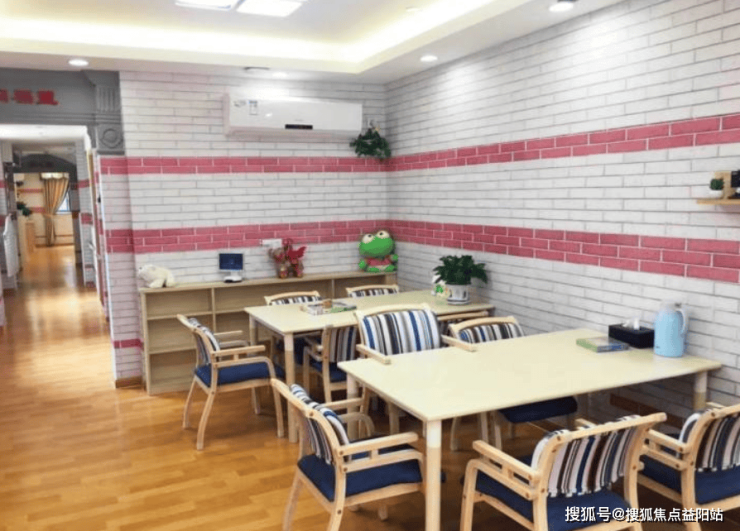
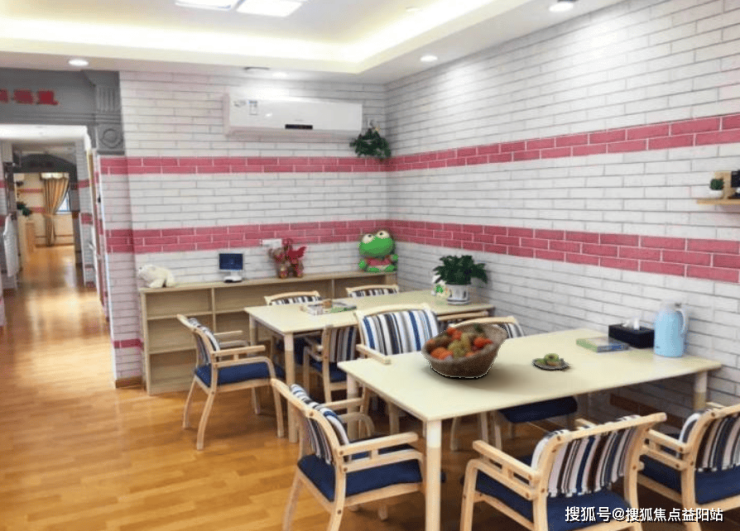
+ fruit basket [420,321,508,380]
+ salad plate [531,352,570,371]
